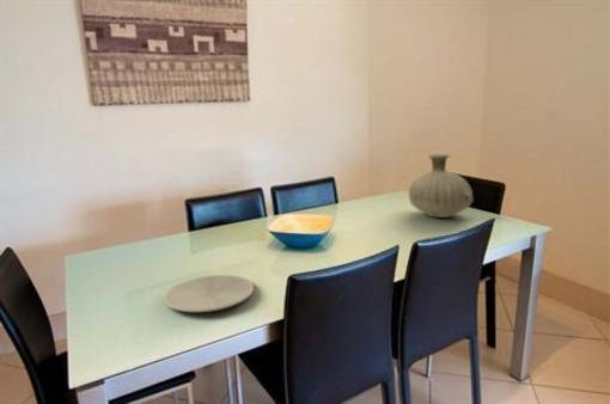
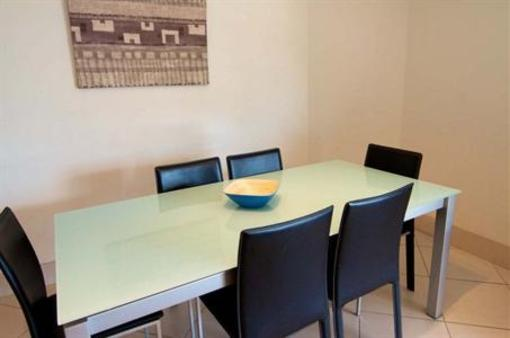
- plate [163,274,255,313]
- vase [408,153,475,219]
